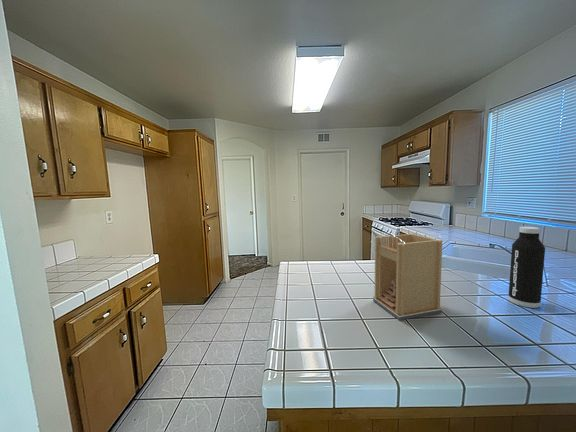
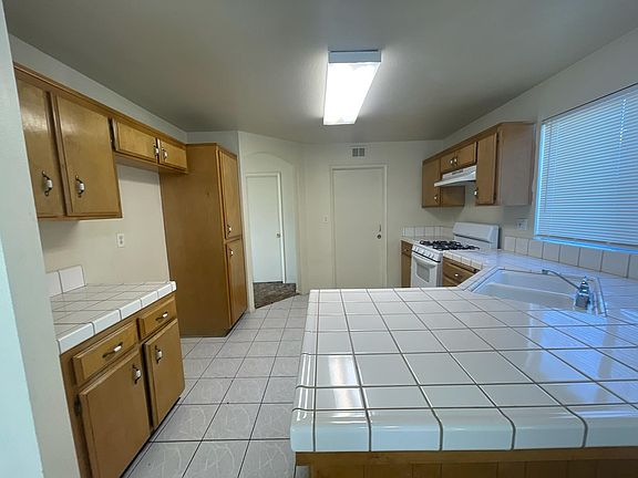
- water bottle [507,226,546,309]
- architectural model [372,230,443,321]
